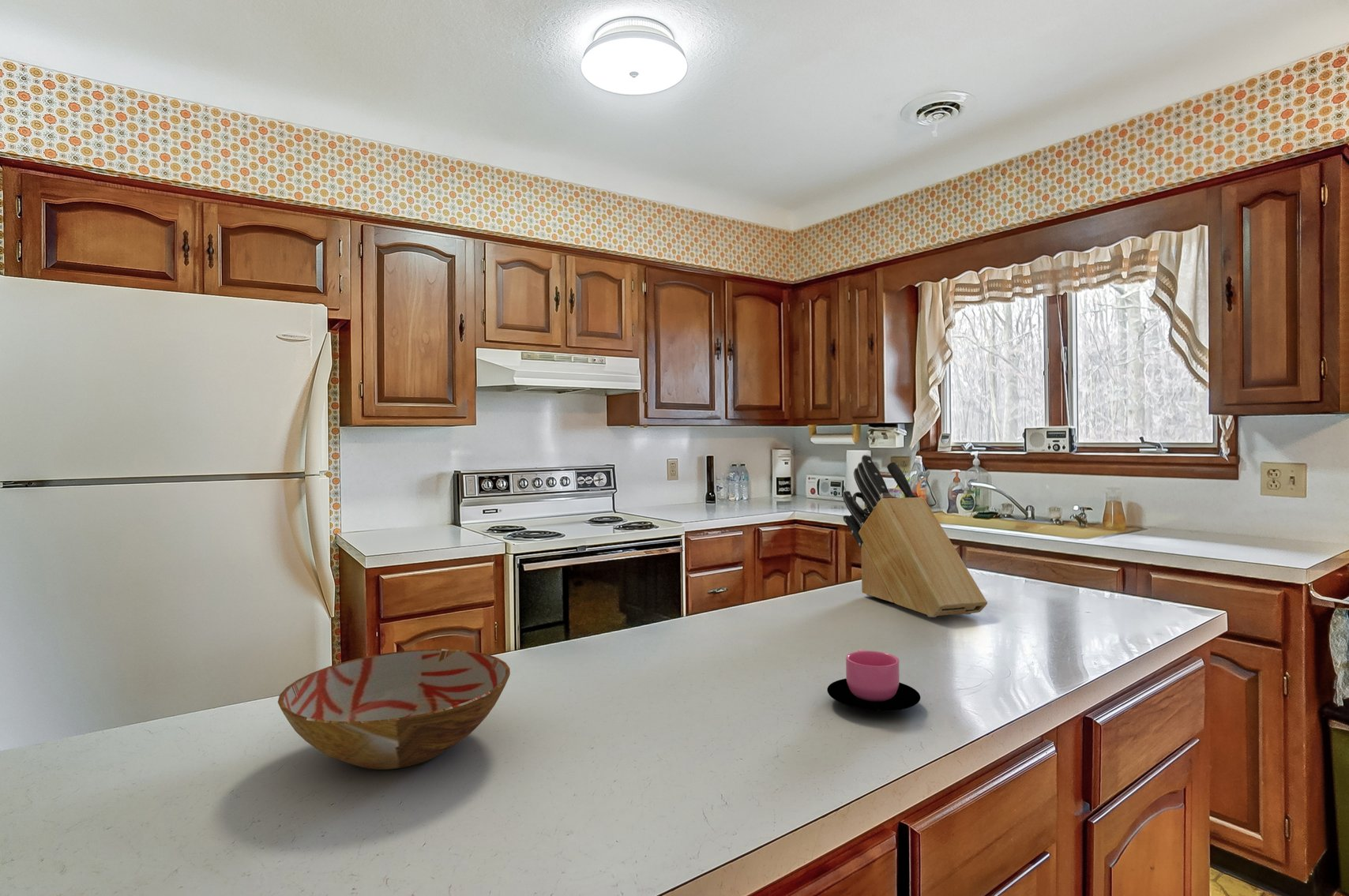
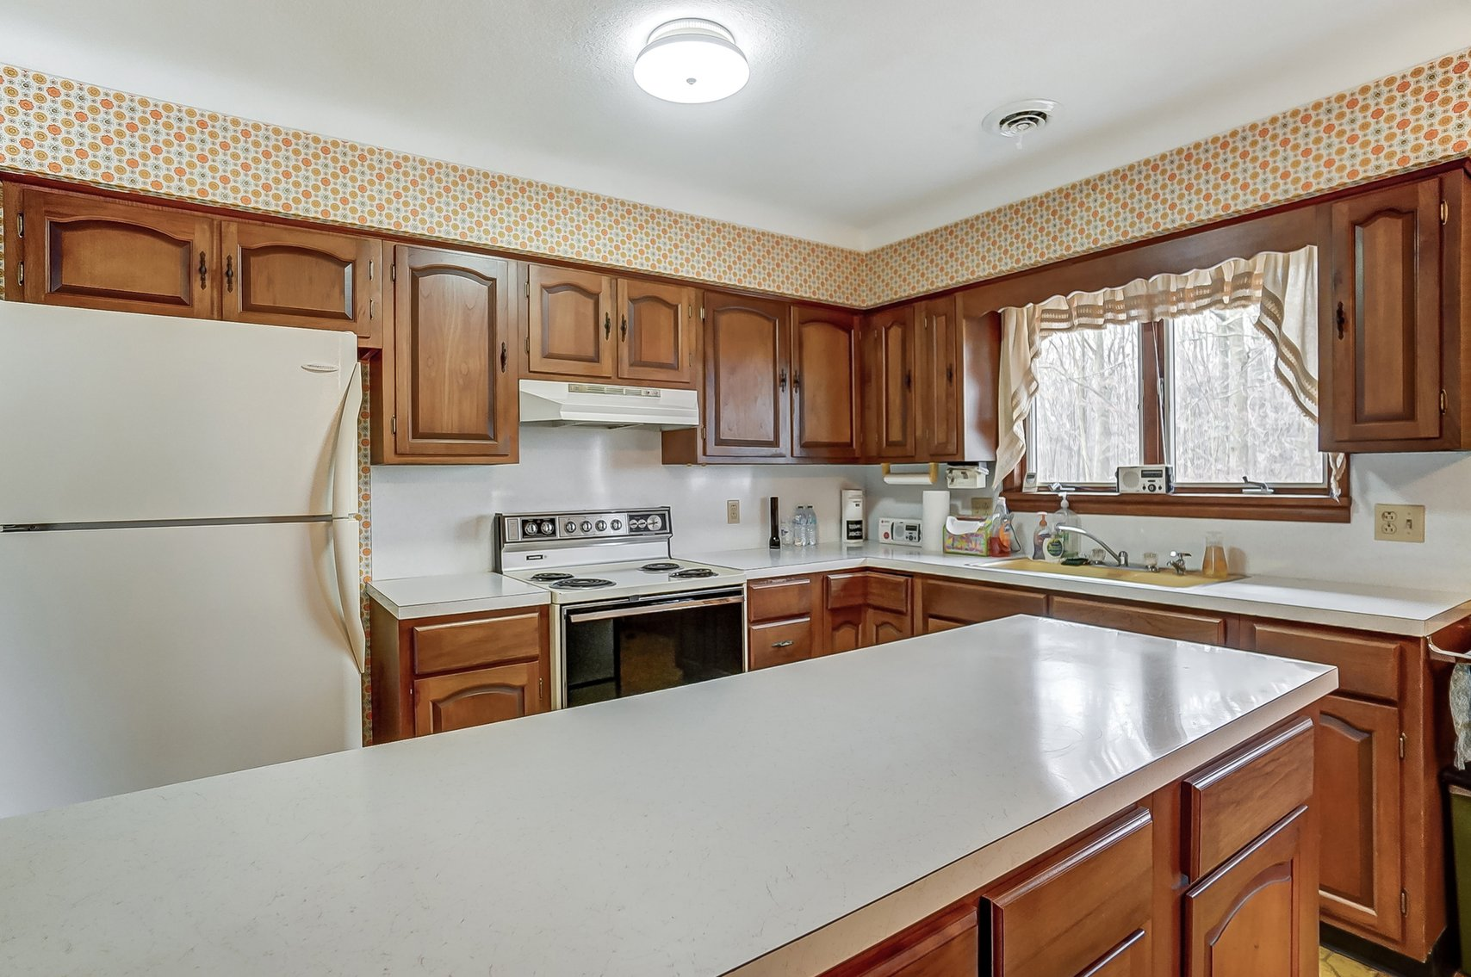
- bowl [277,648,511,770]
- knife block [842,454,988,618]
- cup [826,648,921,712]
